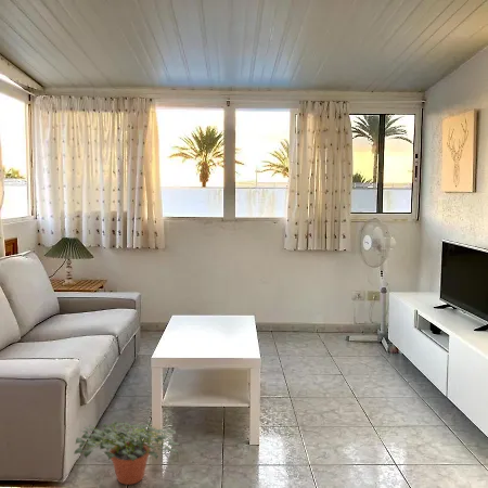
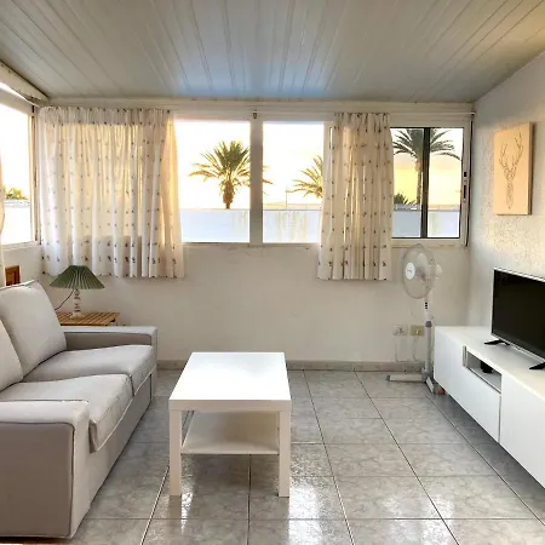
- potted plant [73,420,180,486]
